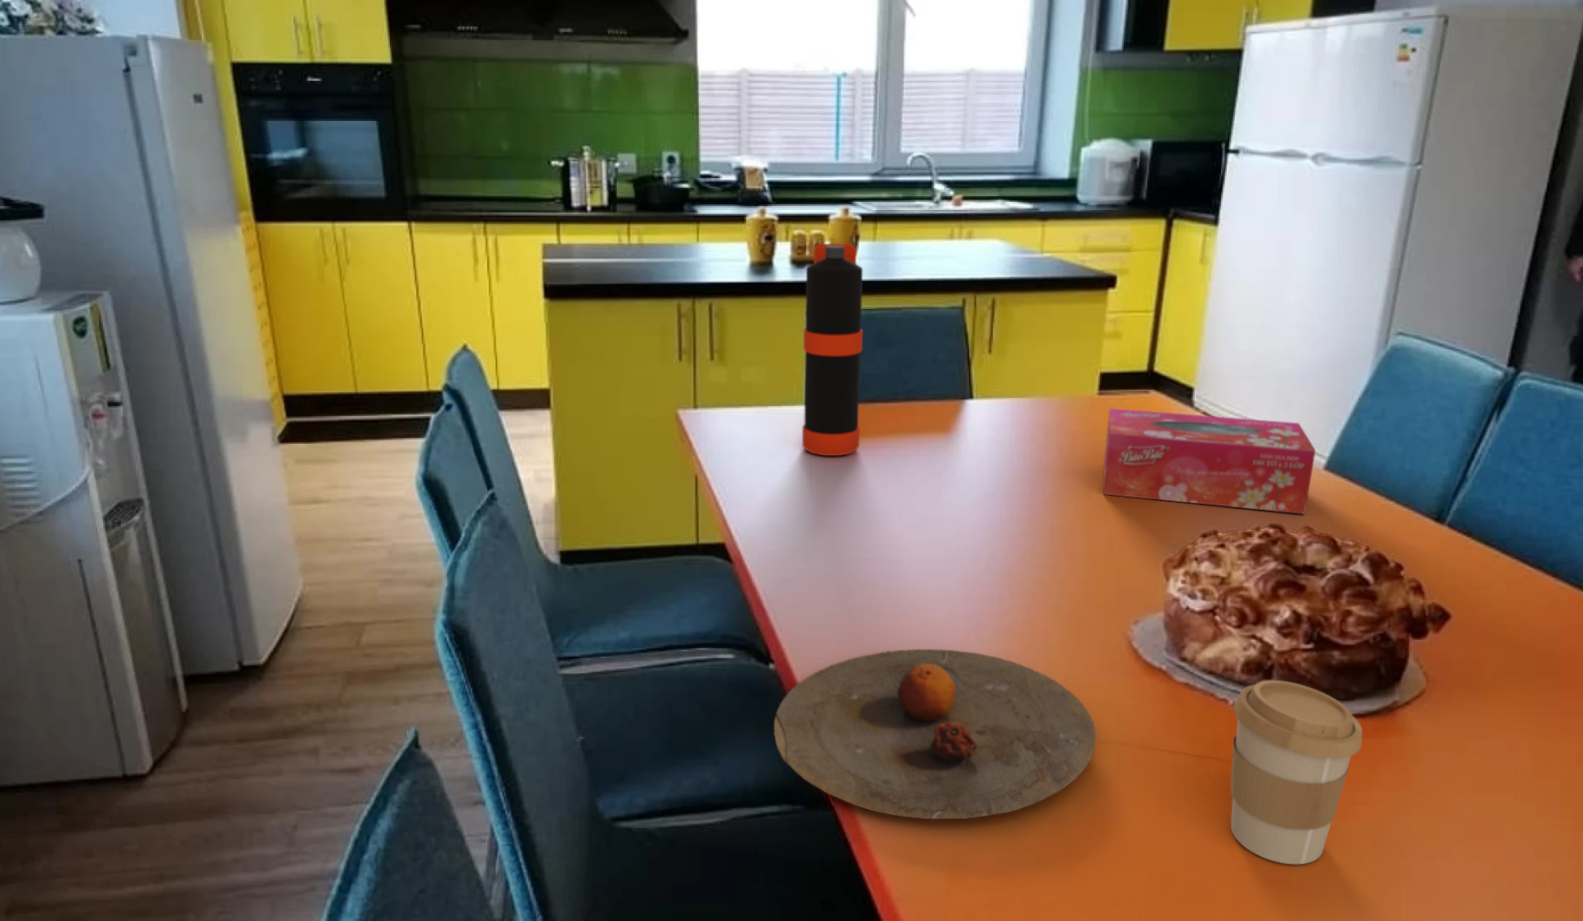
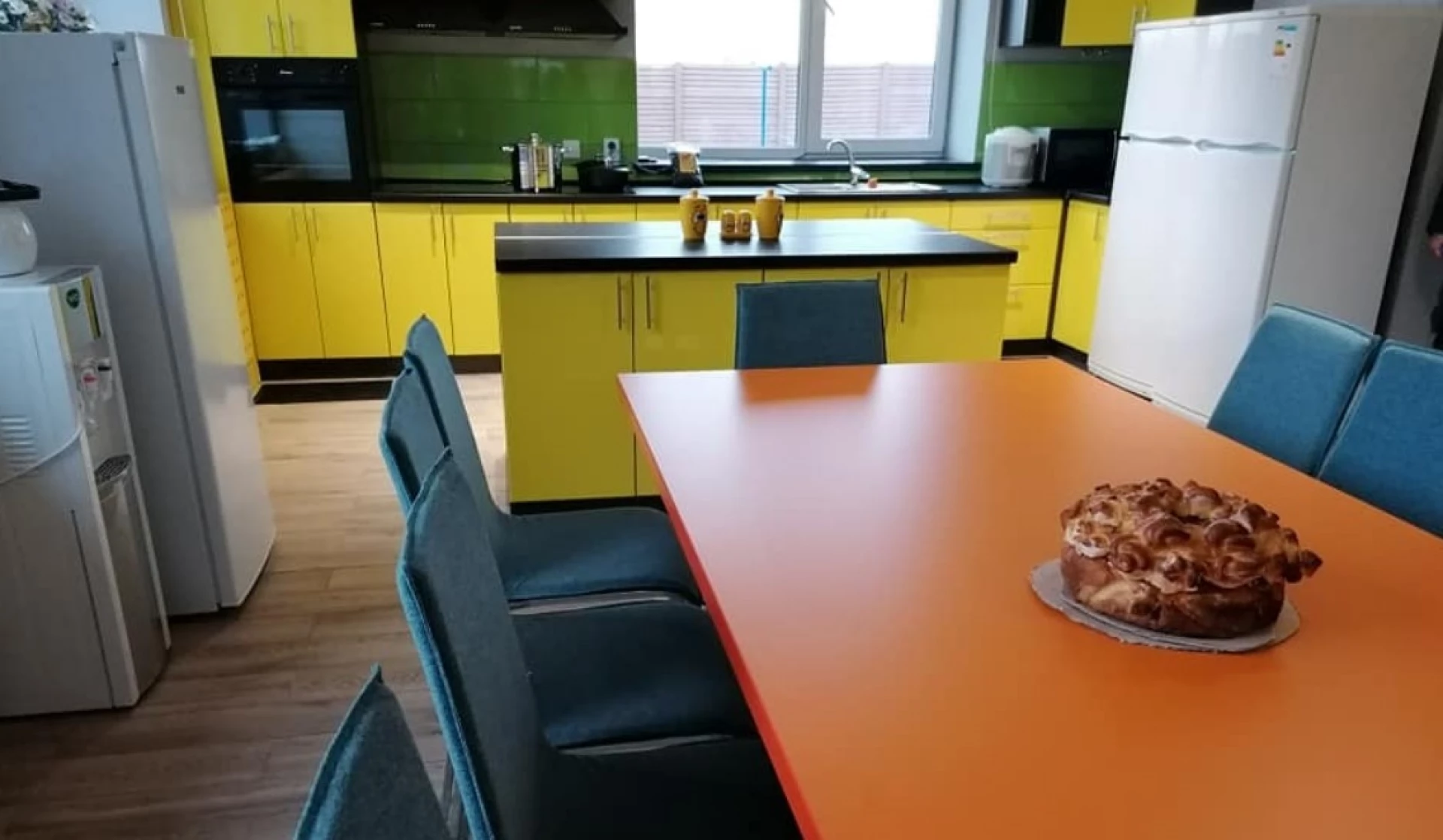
- plate [773,648,1097,820]
- coffee cup [1230,680,1362,865]
- bottle [802,243,863,456]
- tissue box [1103,408,1316,515]
